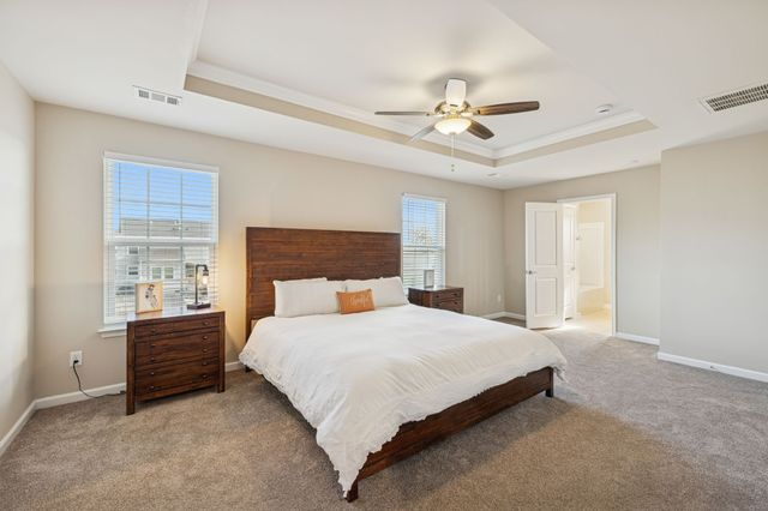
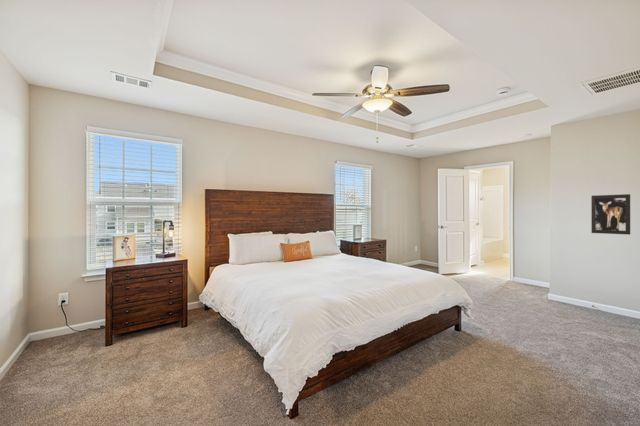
+ wall art [590,193,631,236]
